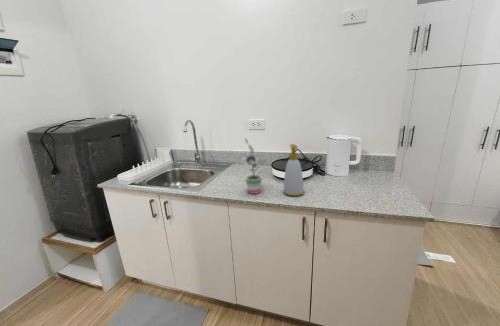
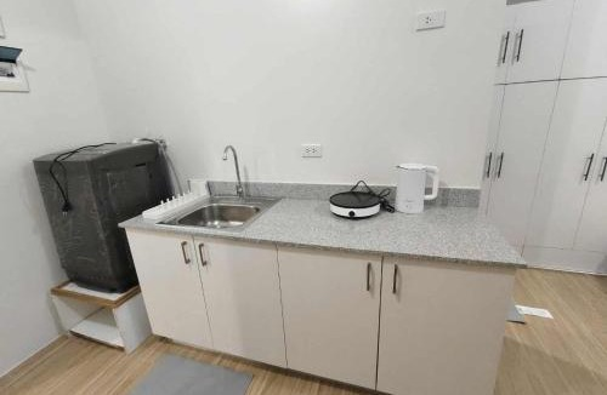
- soap bottle [282,143,305,197]
- potted plant [241,137,268,195]
